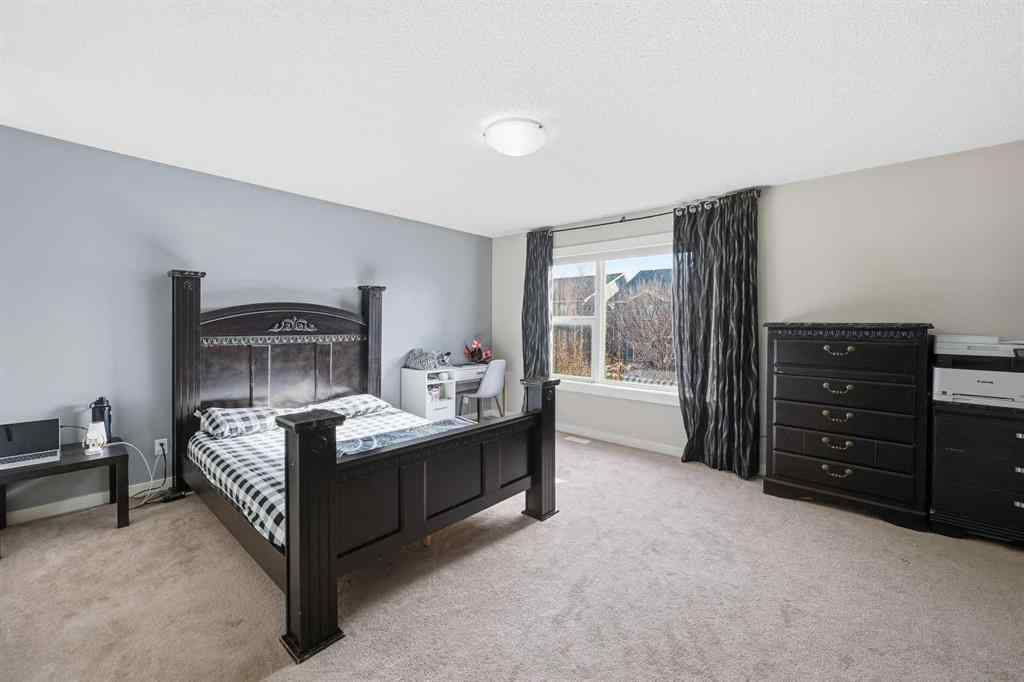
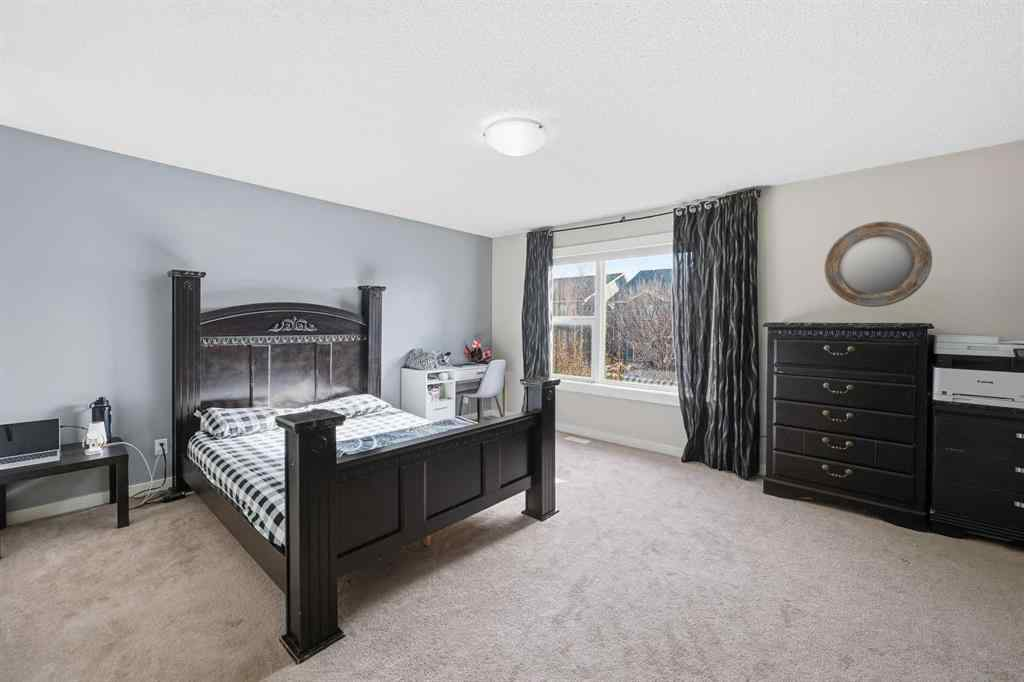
+ home mirror [824,221,933,308]
